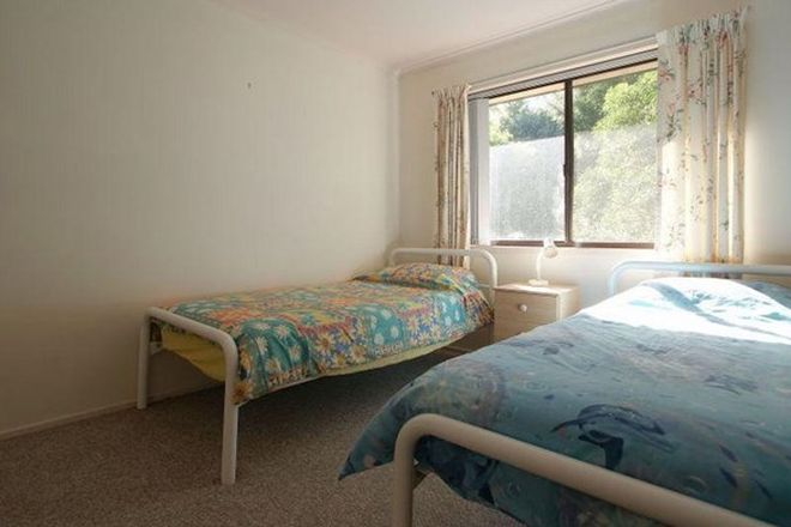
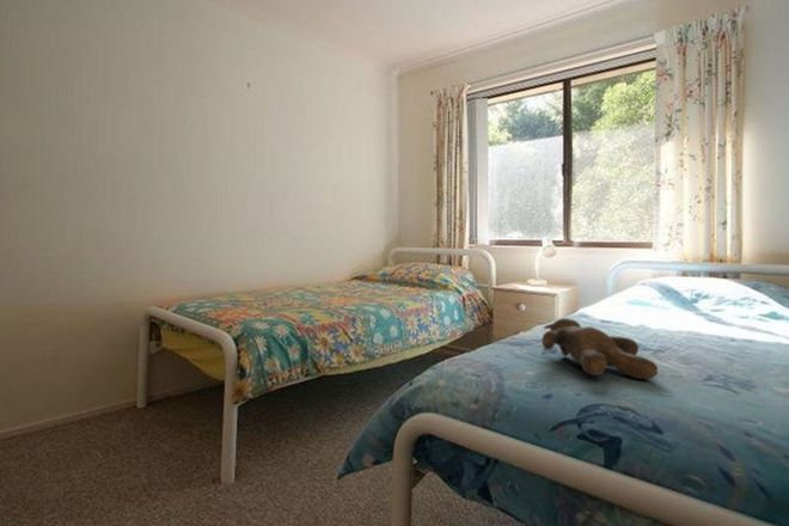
+ teddy bear [540,317,659,380]
